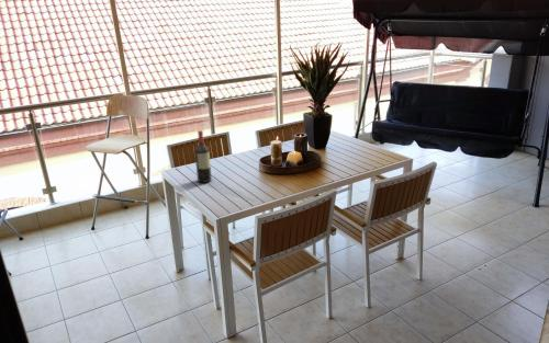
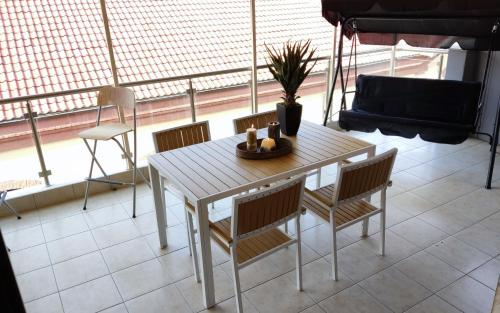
- wine bottle [193,129,213,184]
